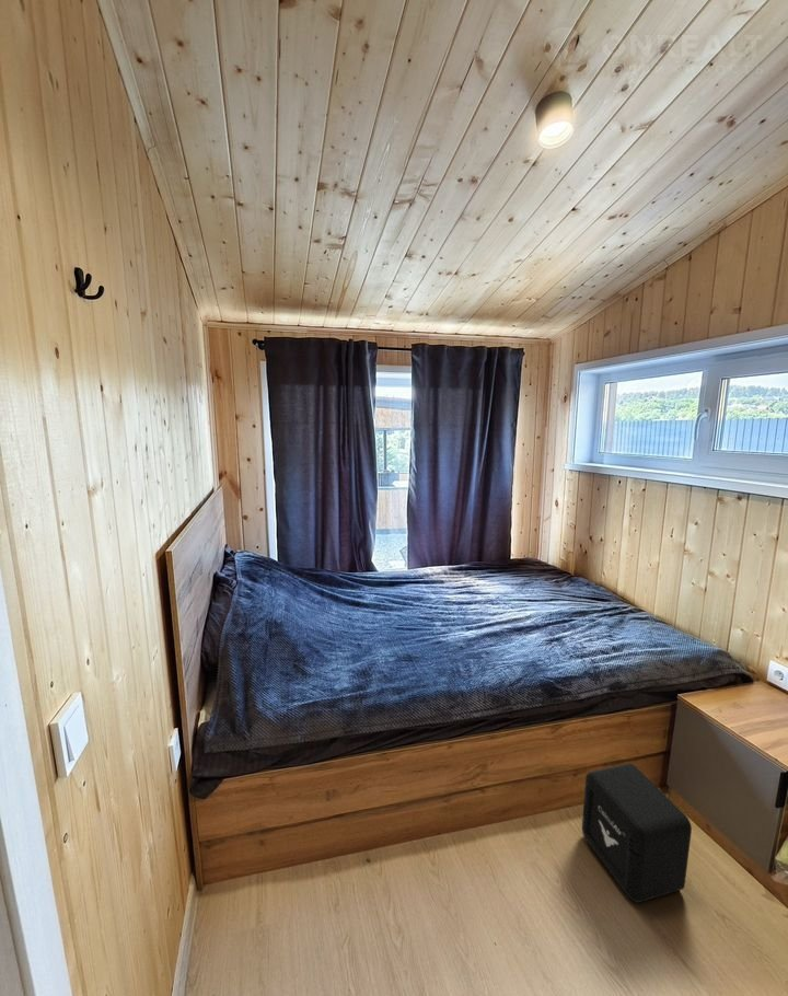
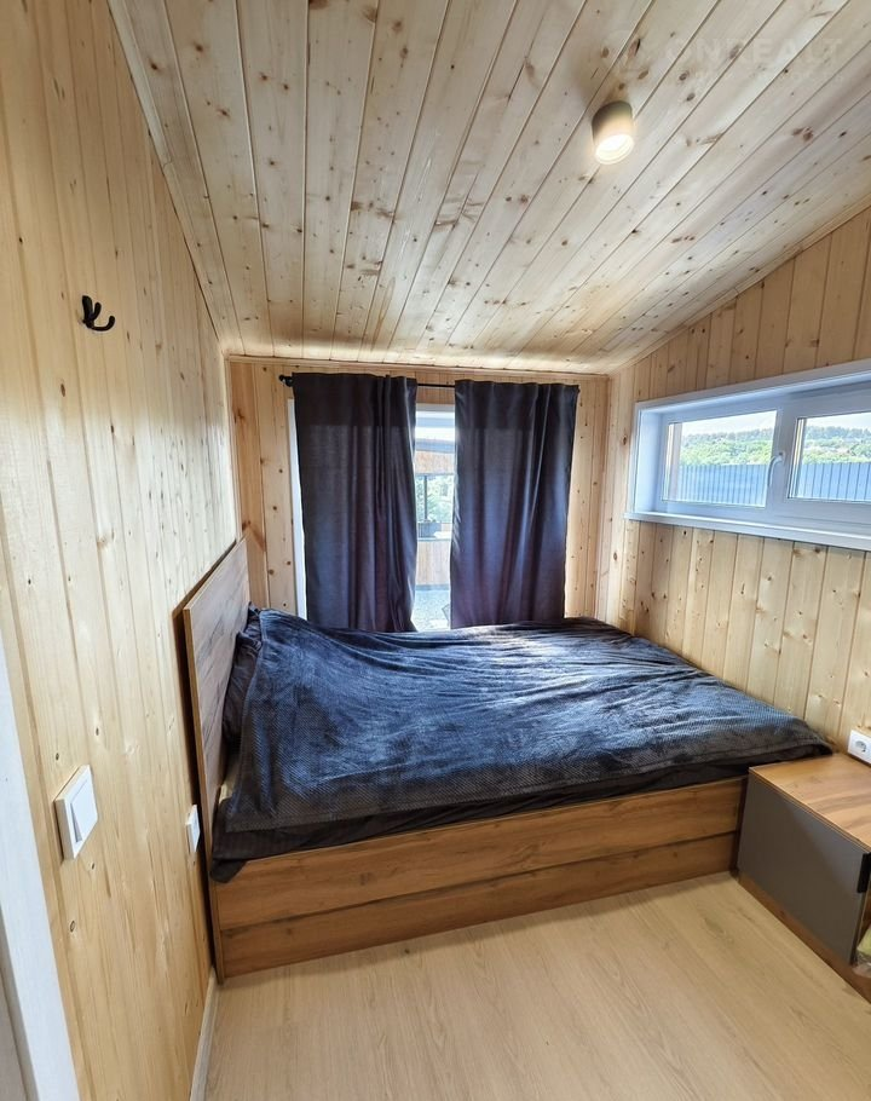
- air purifier [581,762,693,904]
